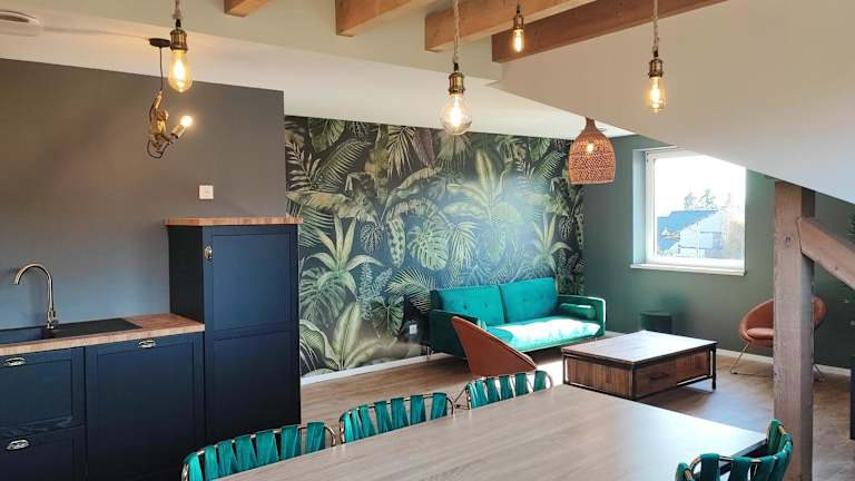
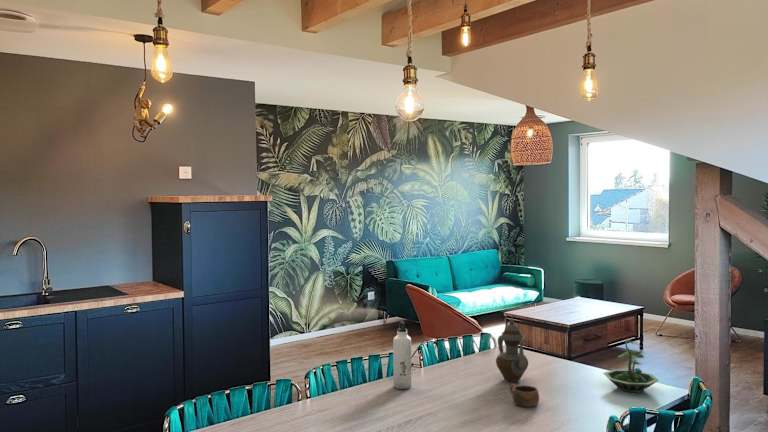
+ water bottle [392,320,413,390]
+ terrarium [602,339,660,394]
+ teapot [495,317,529,383]
+ cup [509,383,540,408]
